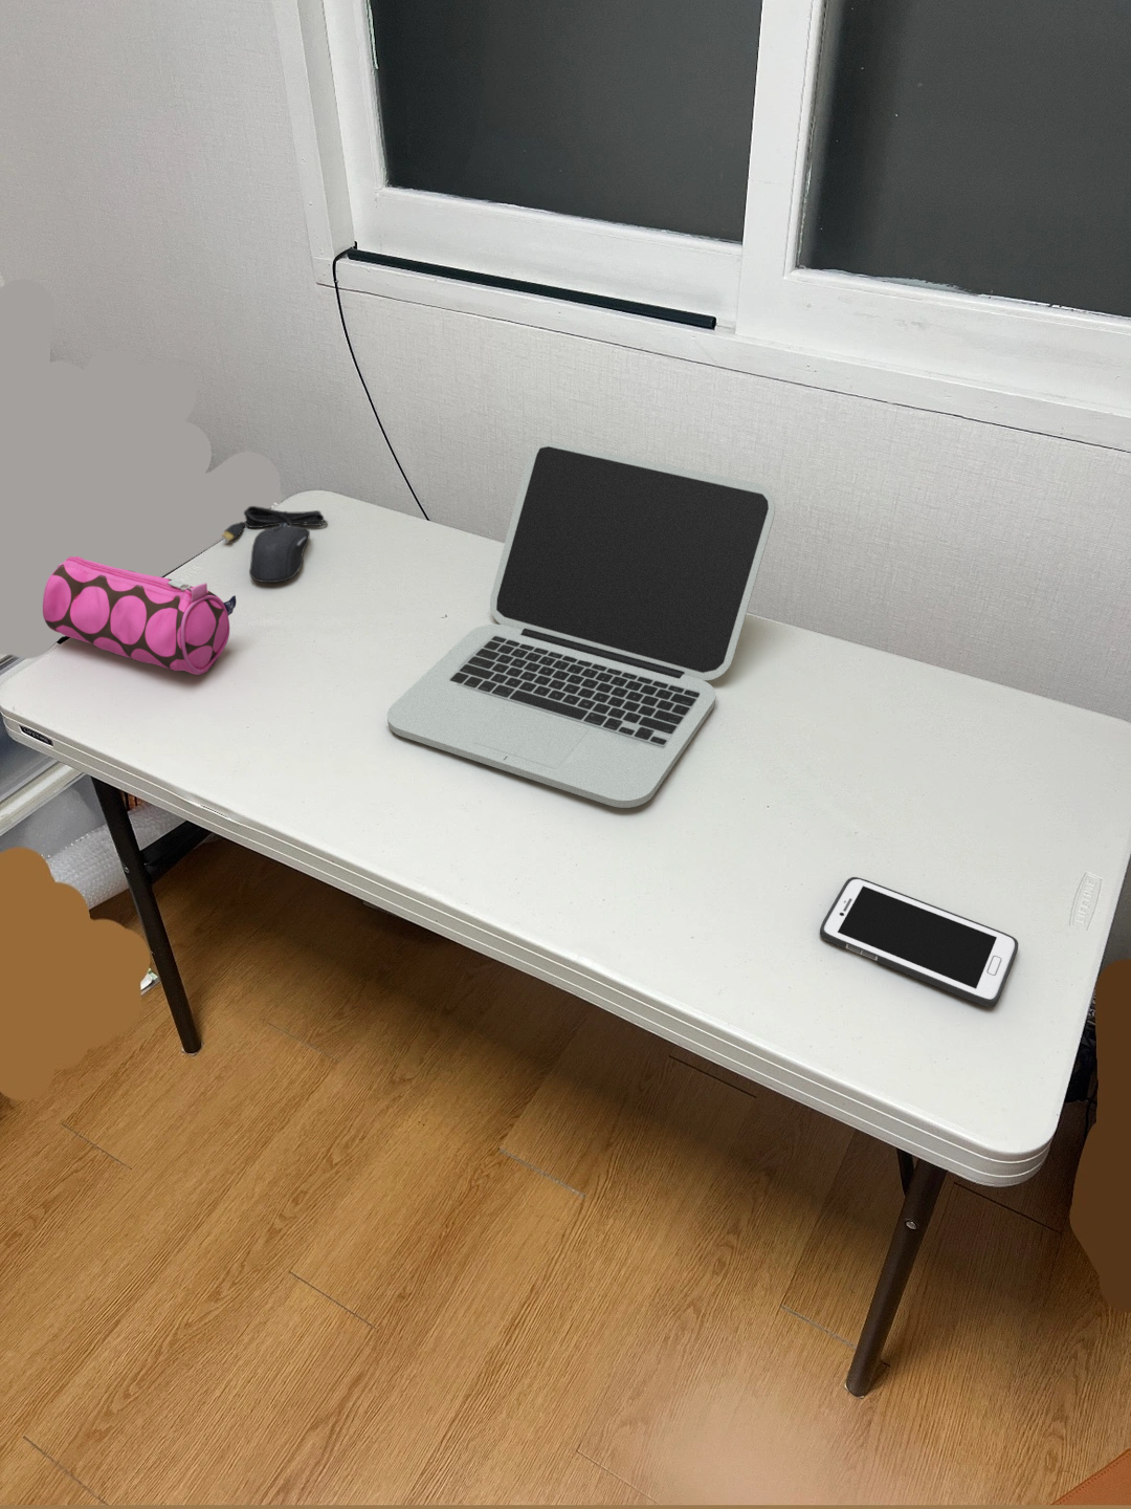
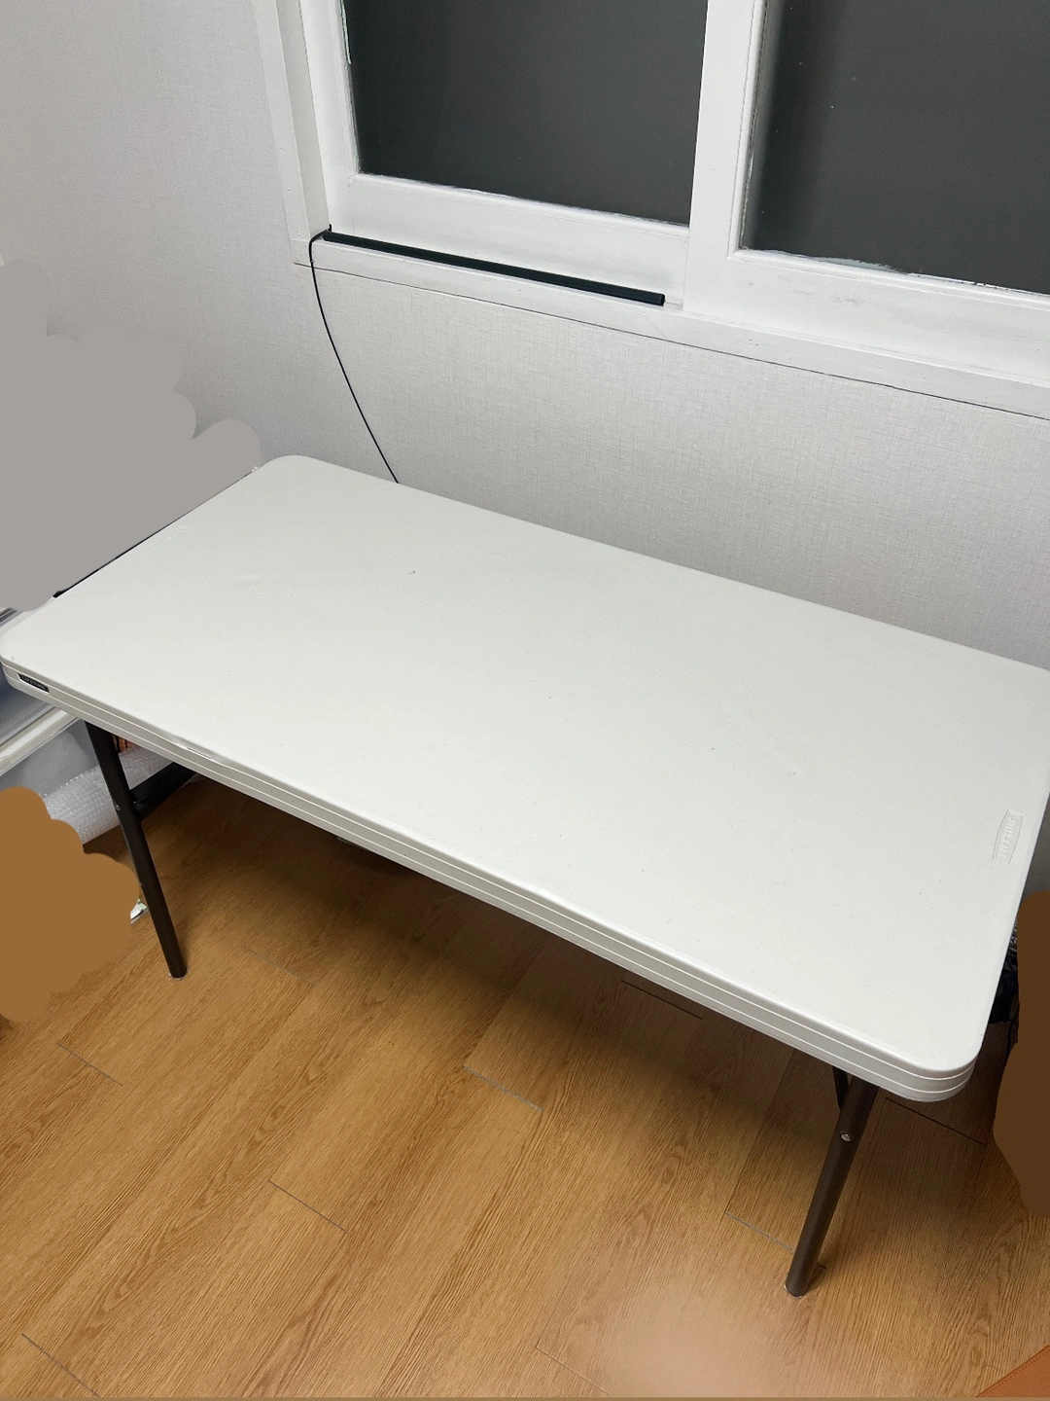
- laptop [386,441,776,809]
- cell phone [819,876,1019,1008]
- pencil case [42,555,238,676]
- computer mouse [220,505,329,583]
